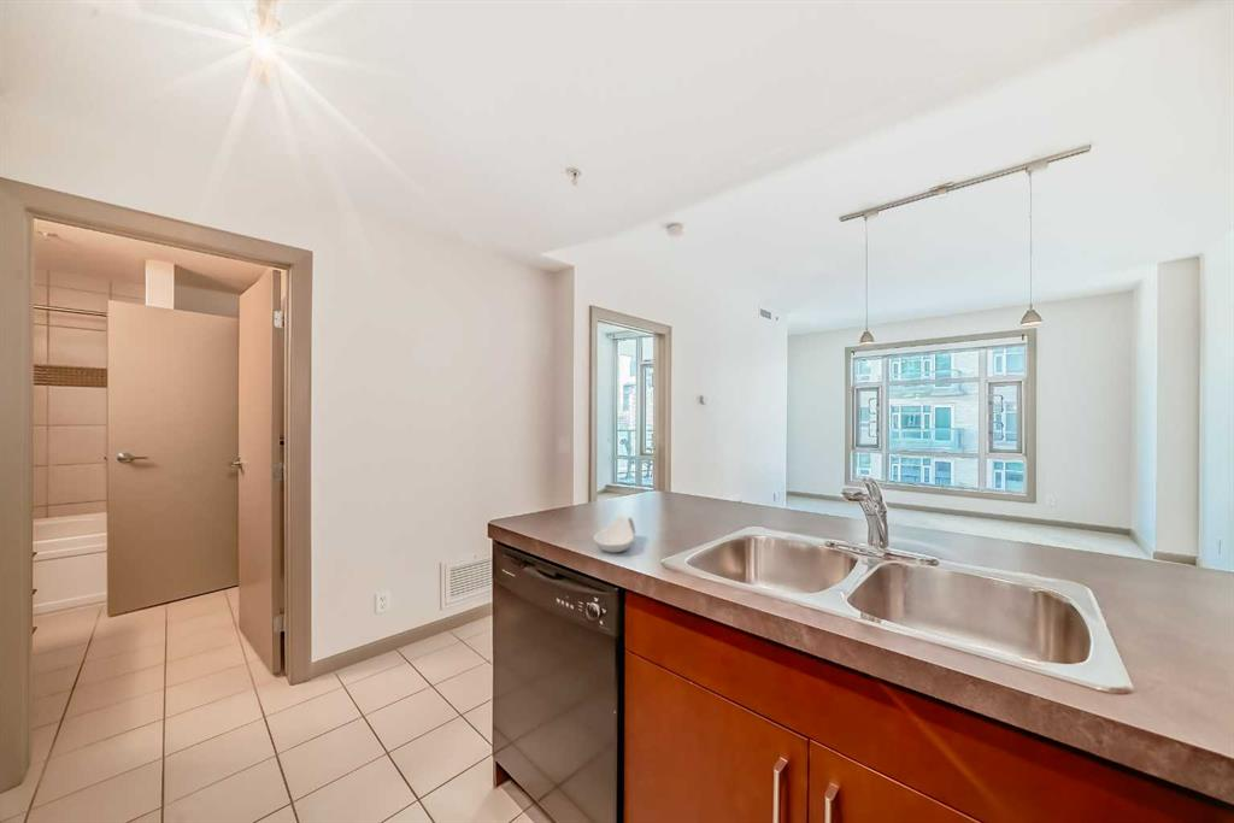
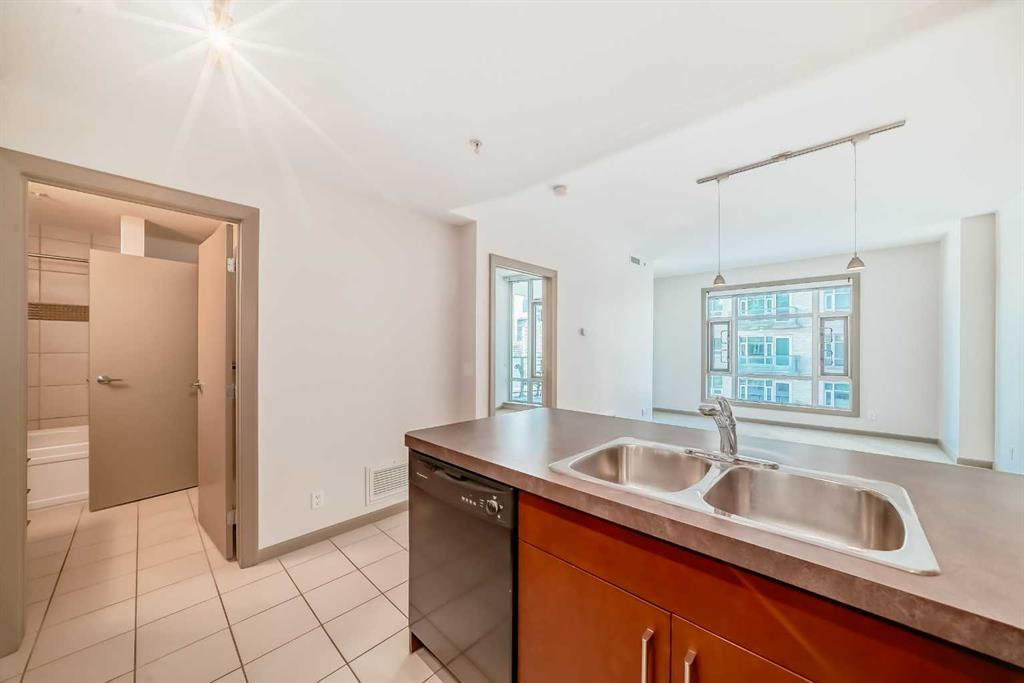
- spoon rest [593,515,636,554]
